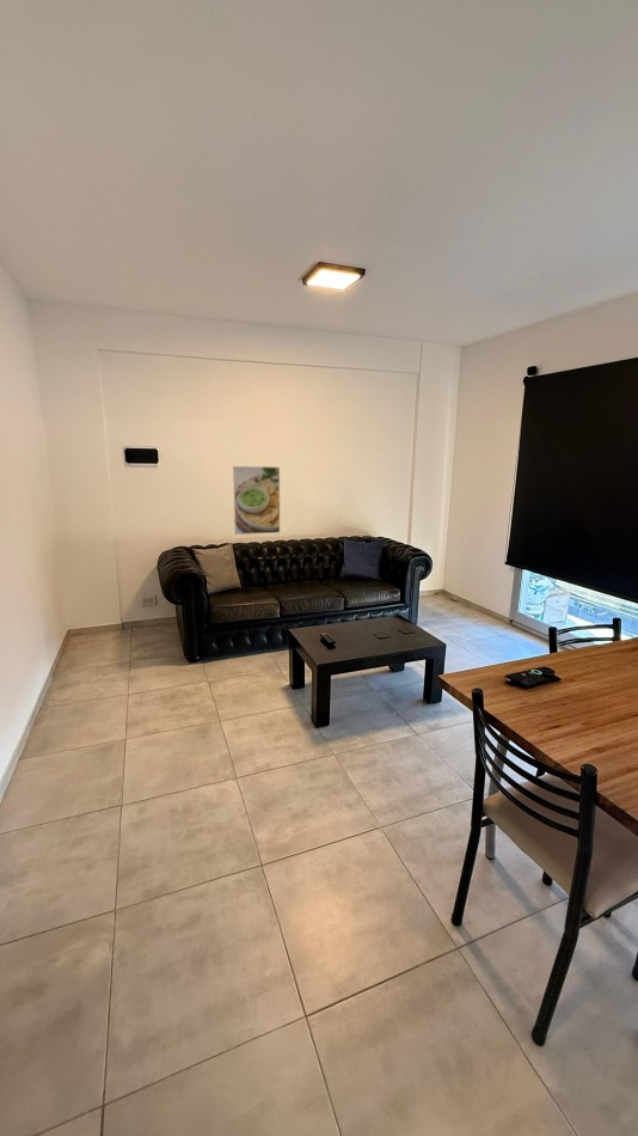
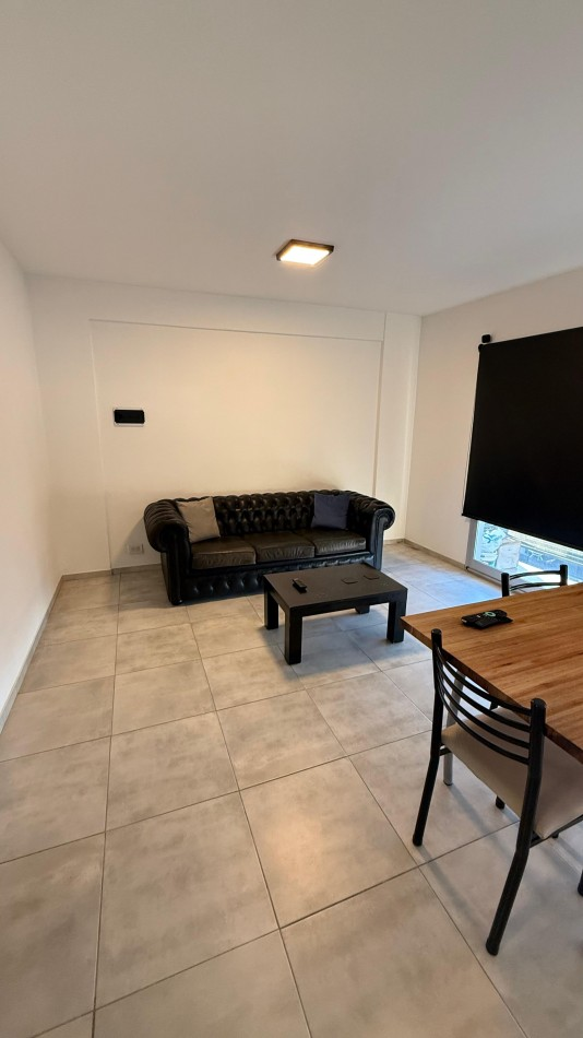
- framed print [232,465,281,536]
